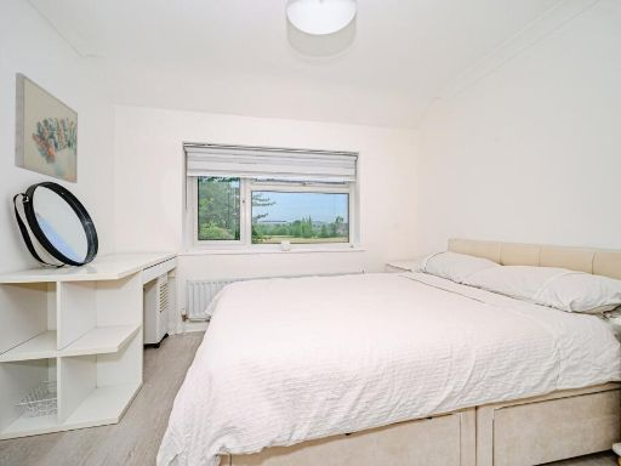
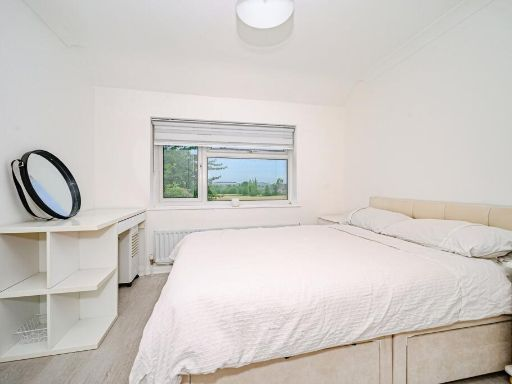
- wall art [13,72,79,184]
